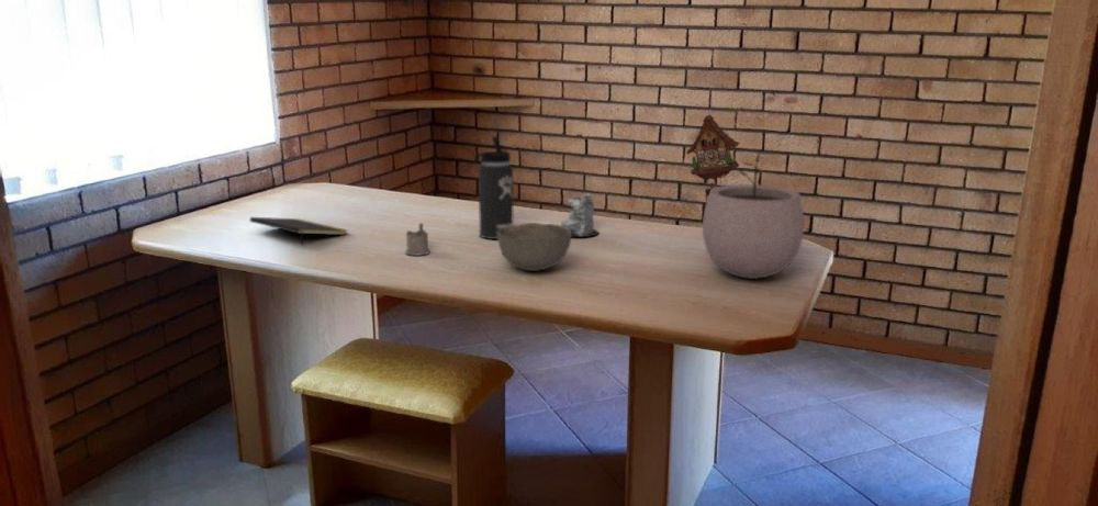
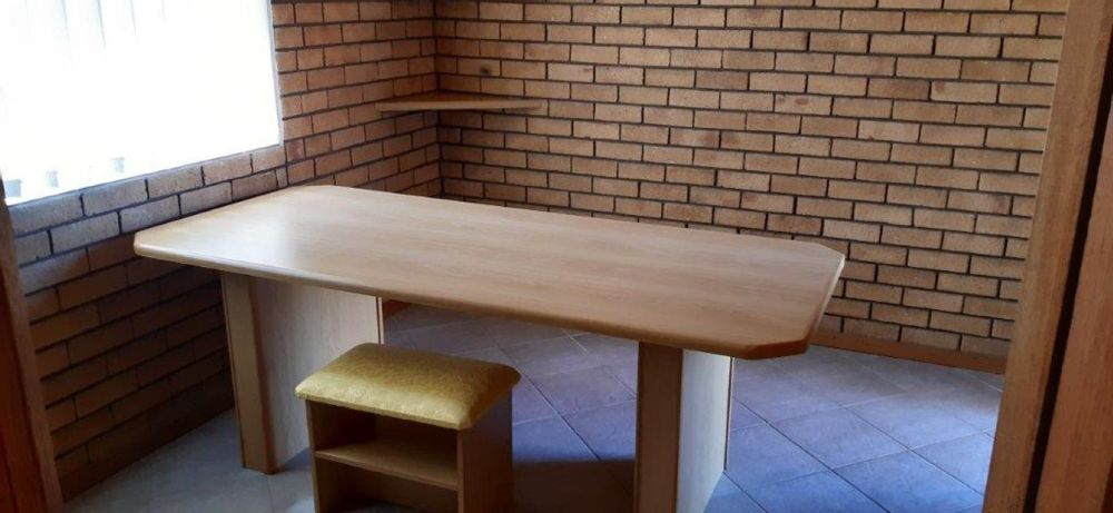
- notepad [249,216,348,247]
- thermos bottle [473,135,515,240]
- candle [560,192,600,238]
- plant pot [702,151,805,280]
- cuckoo clock [686,114,741,204]
- tea glass holder [404,222,432,257]
- bowl [496,222,572,272]
